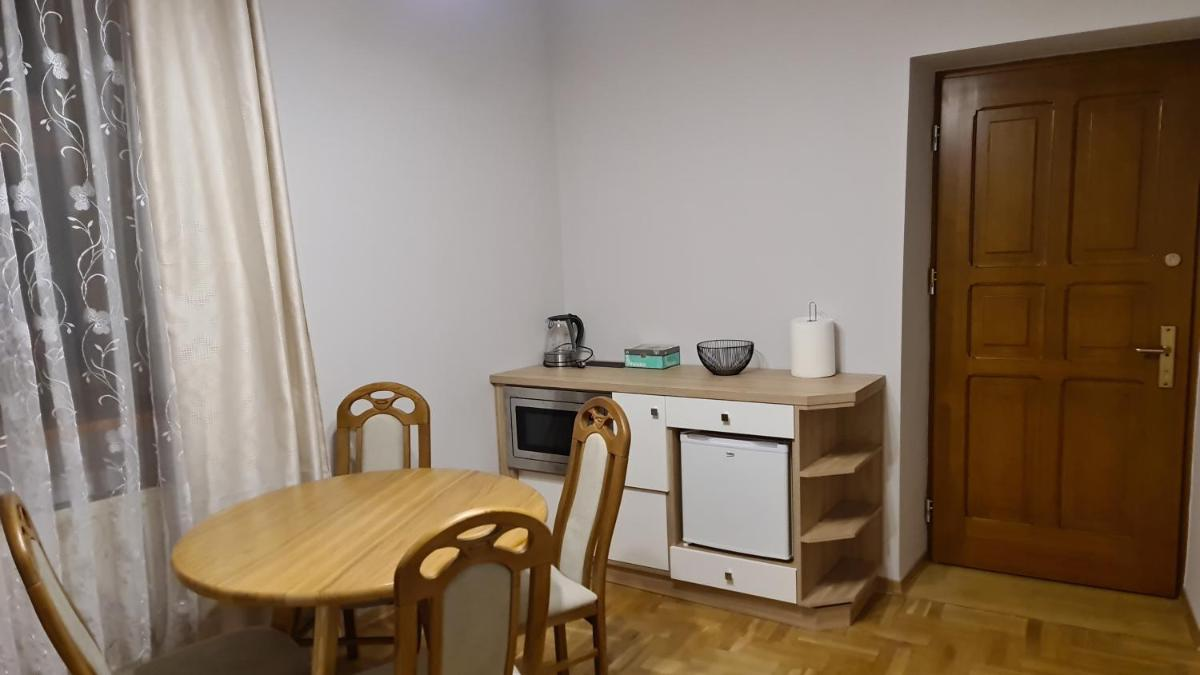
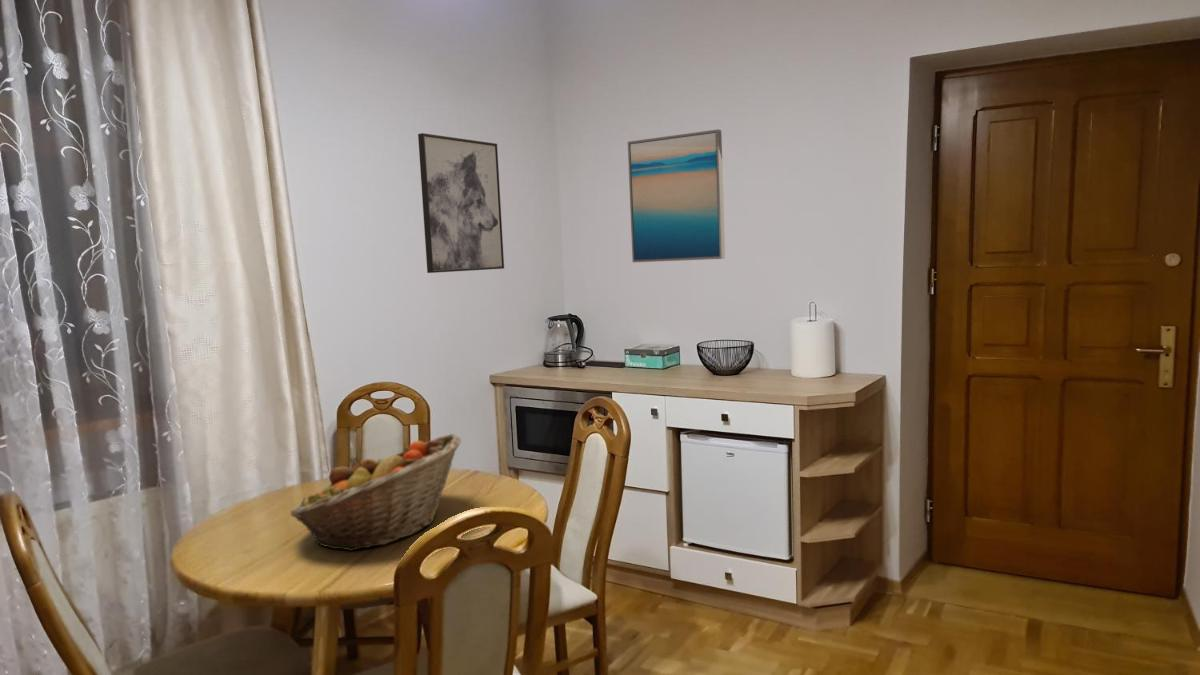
+ wall art [627,128,726,263]
+ wall art [417,132,505,274]
+ fruit basket [289,433,462,552]
